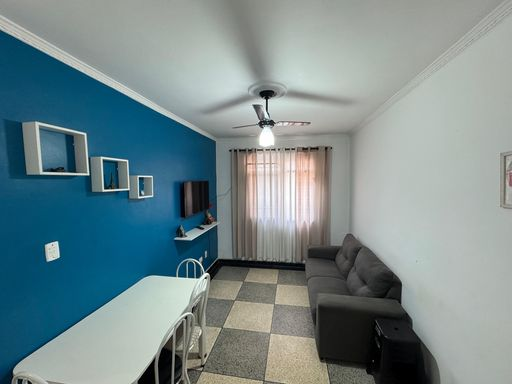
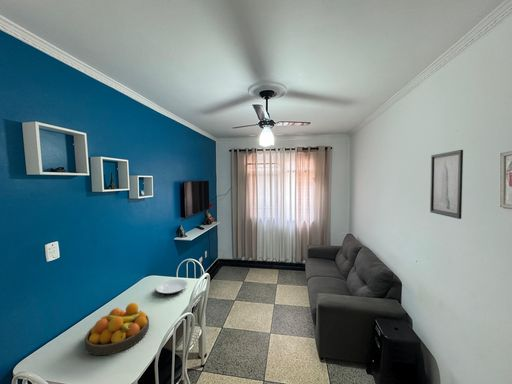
+ plate [155,278,189,296]
+ wall art [429,149,464,220]
+ fruit bowl [84,302,150,356]
